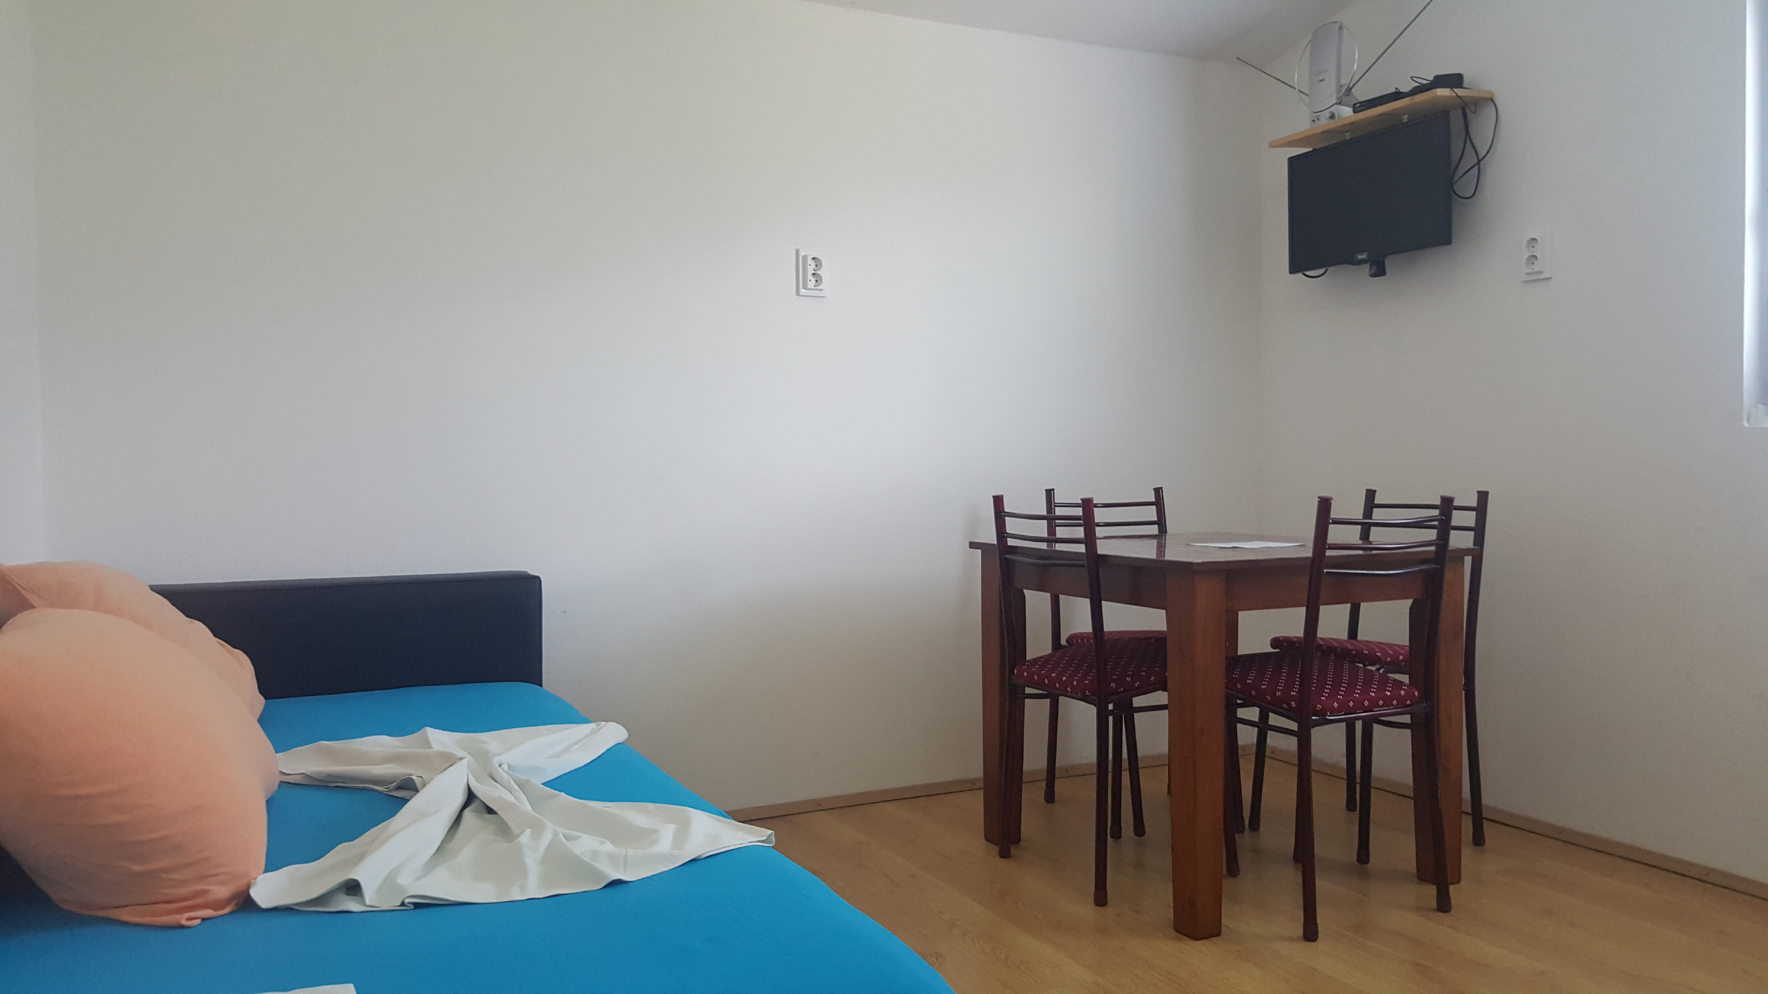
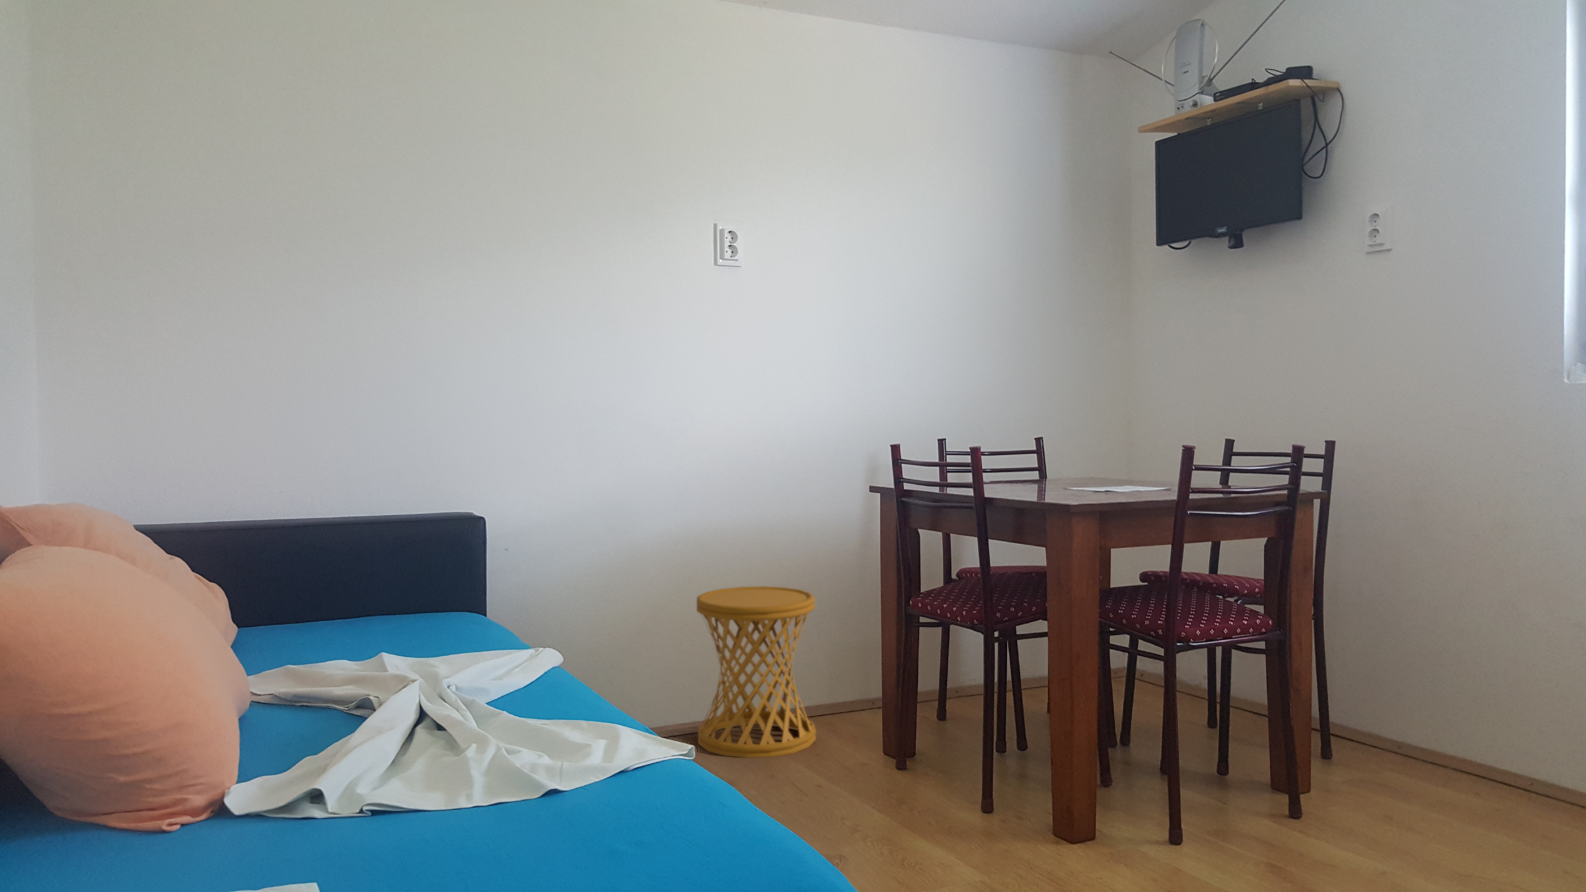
+ side table [696,586,817,758]
